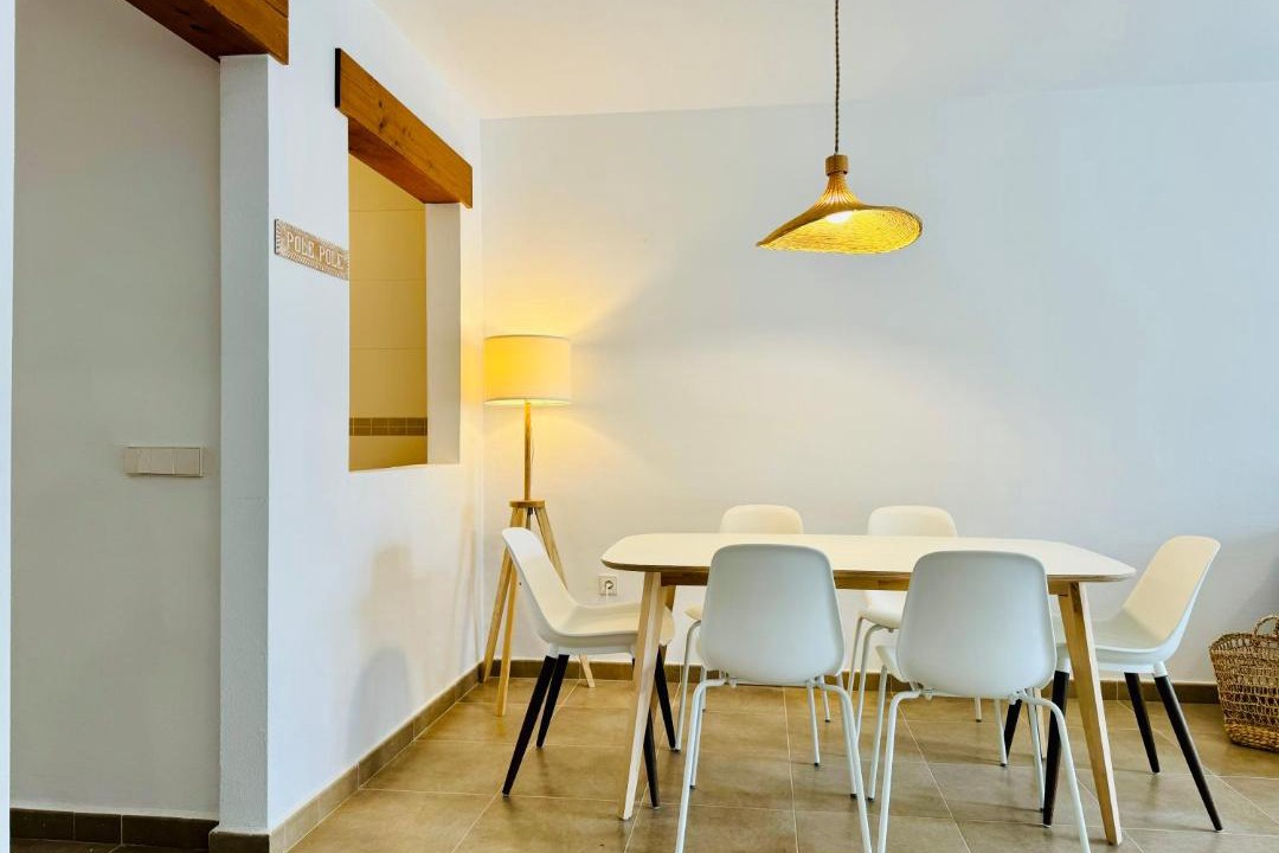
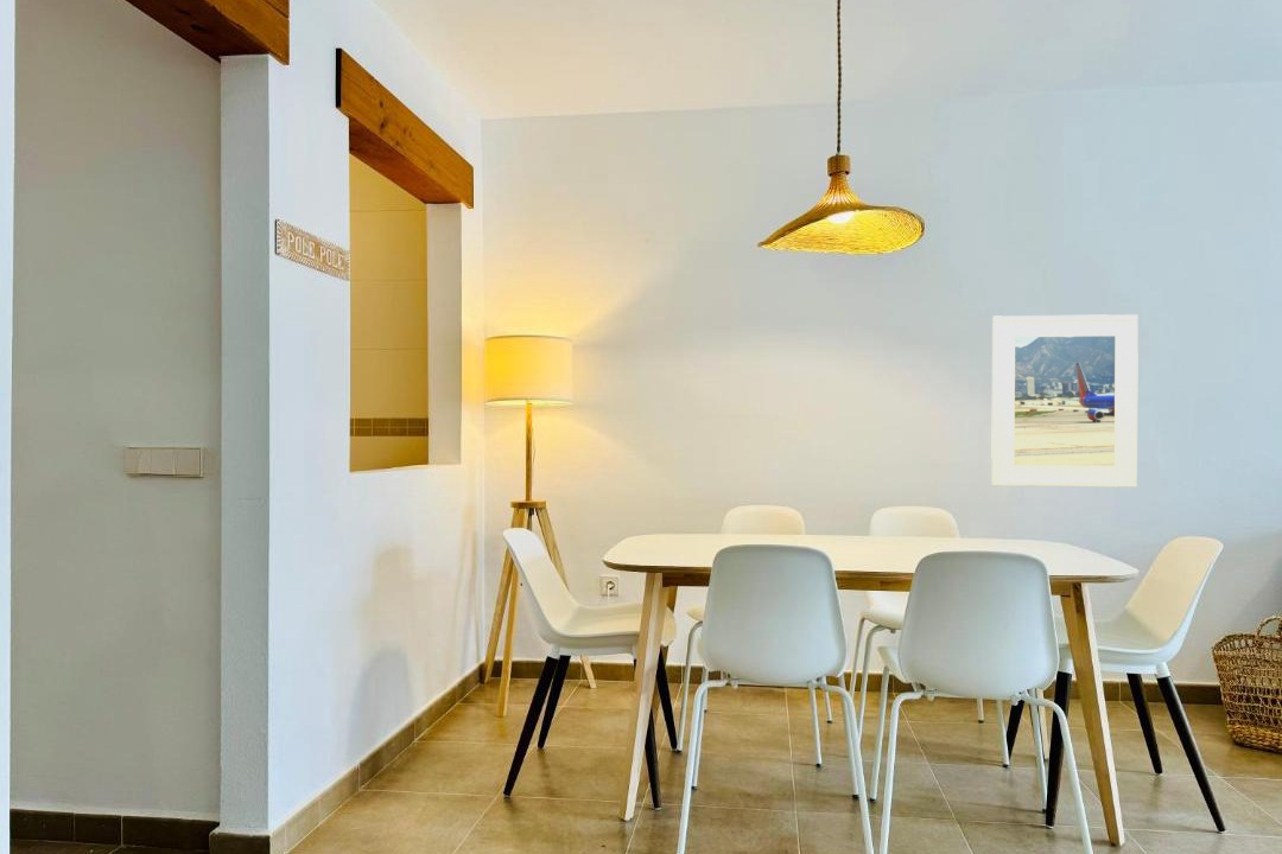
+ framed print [990,313,1140,489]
